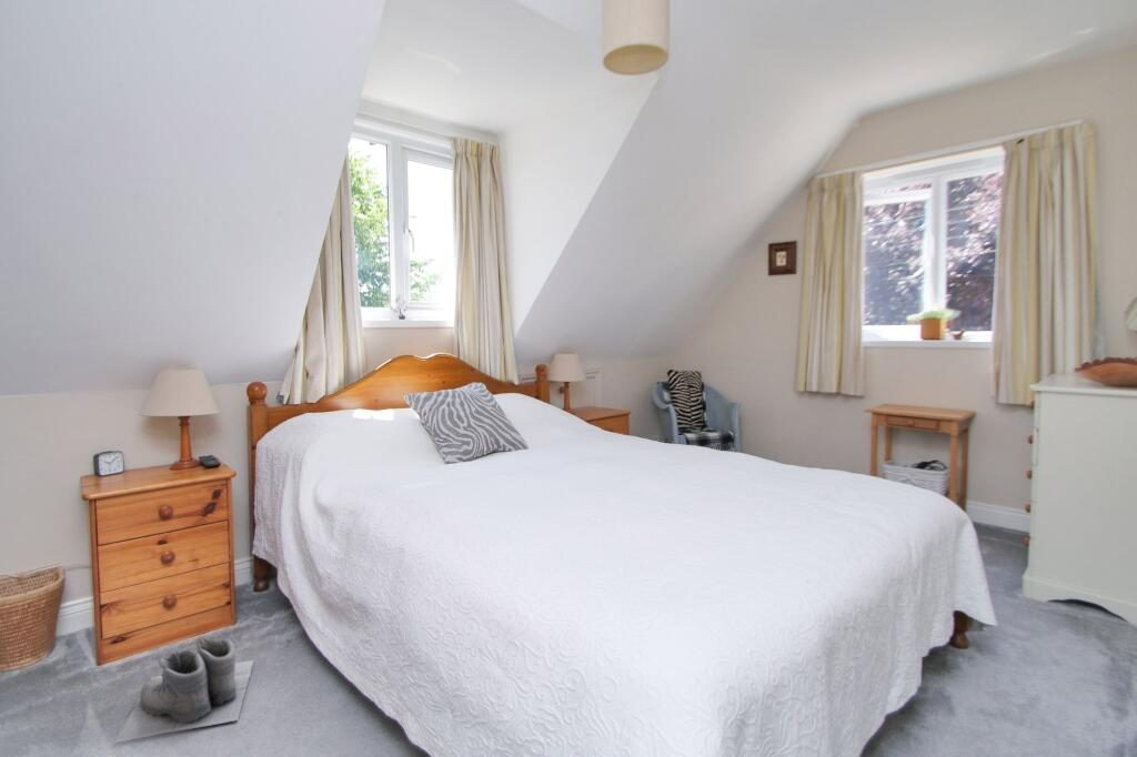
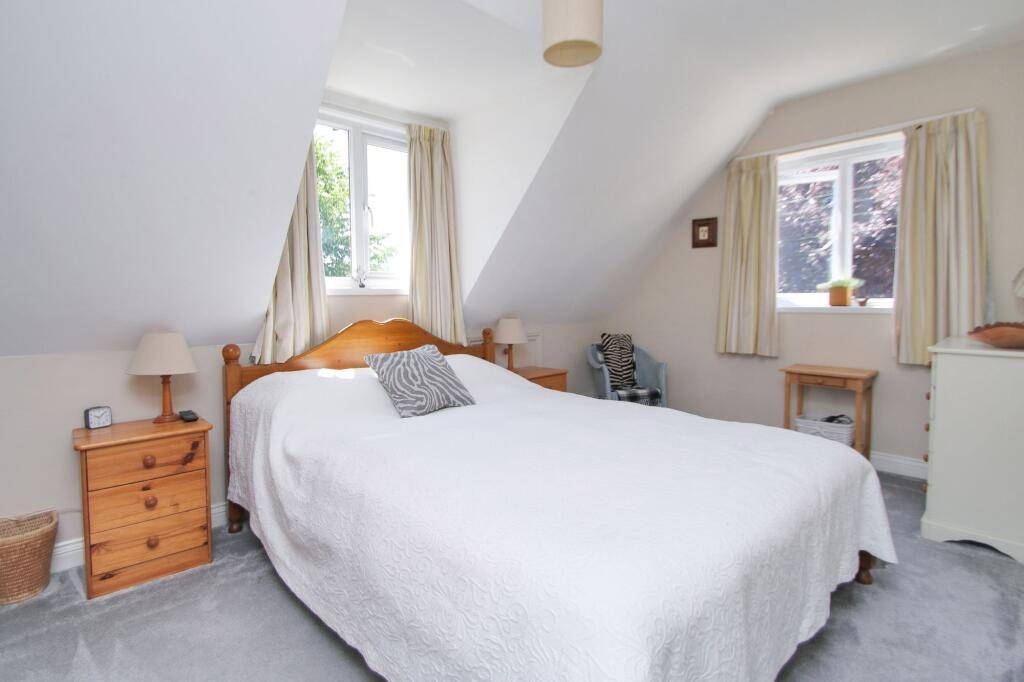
- boots [113,635,255,745]
